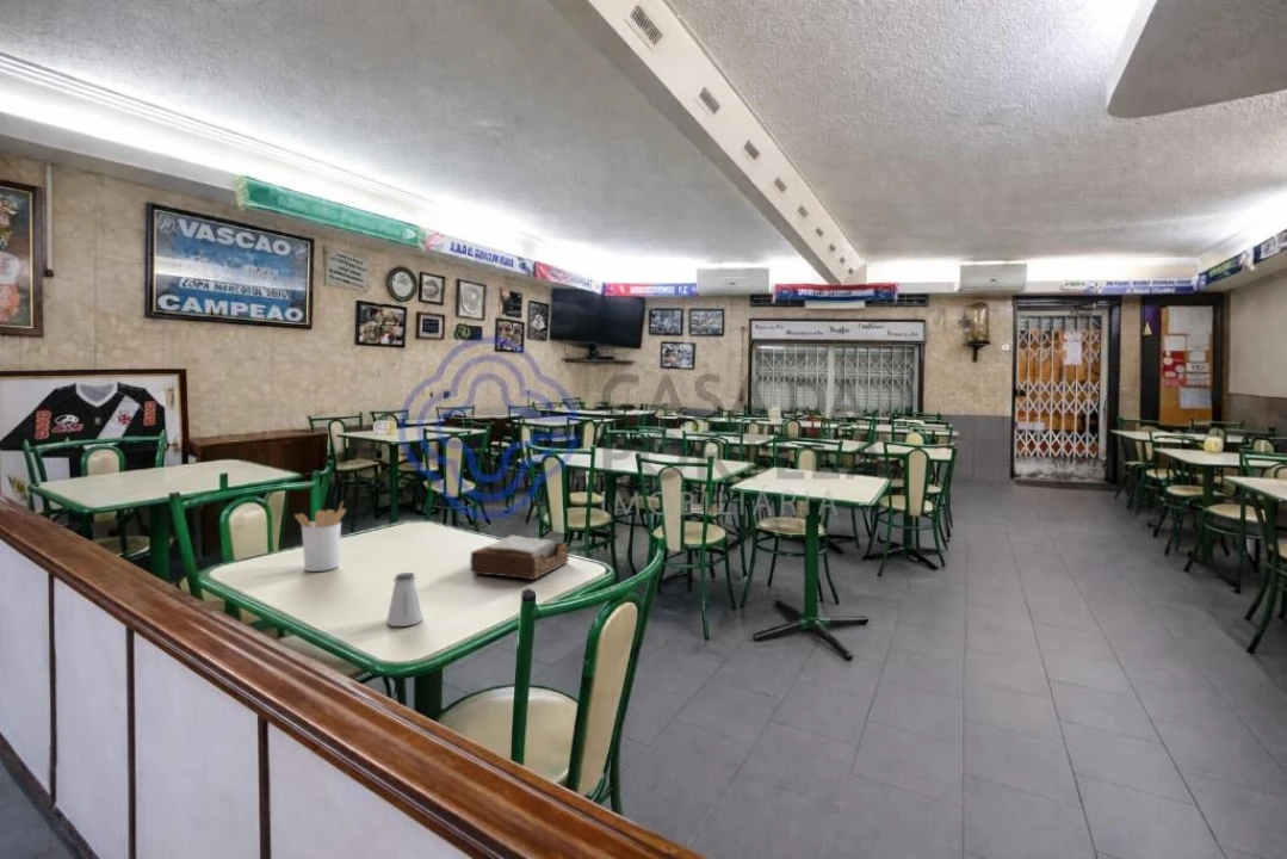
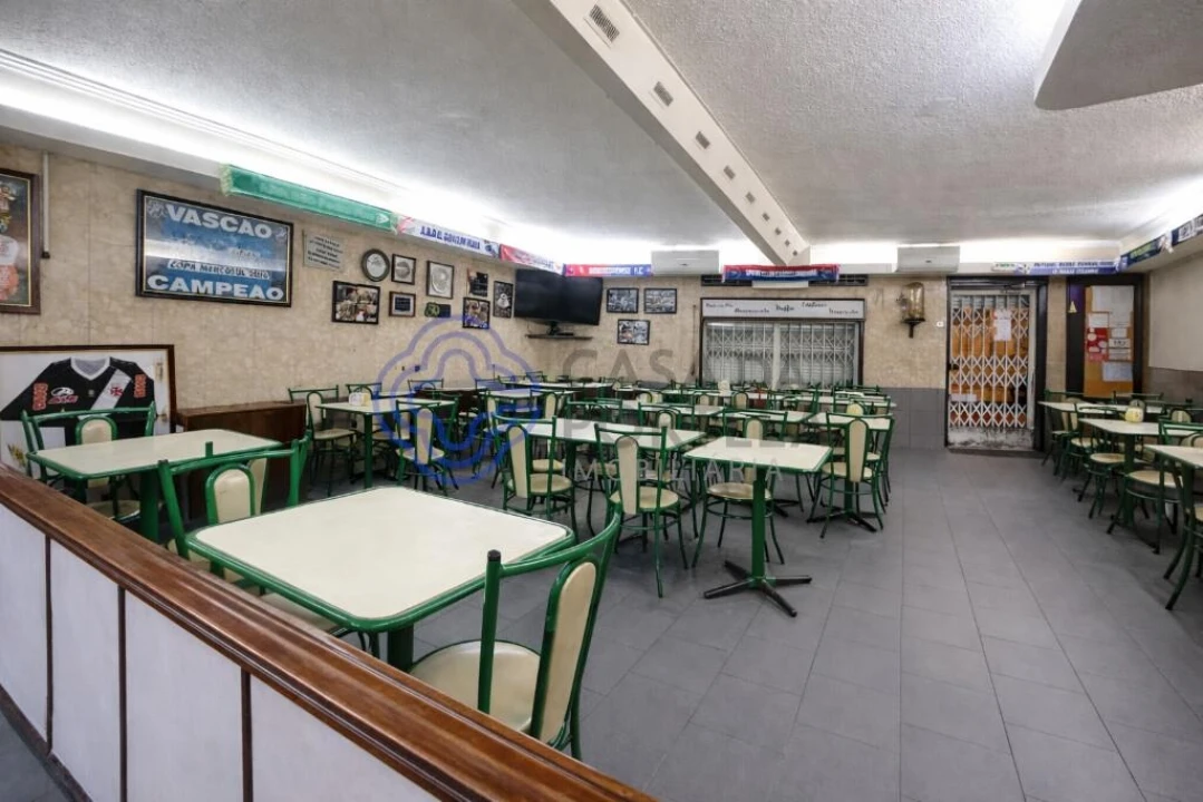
- napkin holder [469,533,570,581]
- saltshaker [385,571,423,628]
- utensil holder [293,500,347,573]
